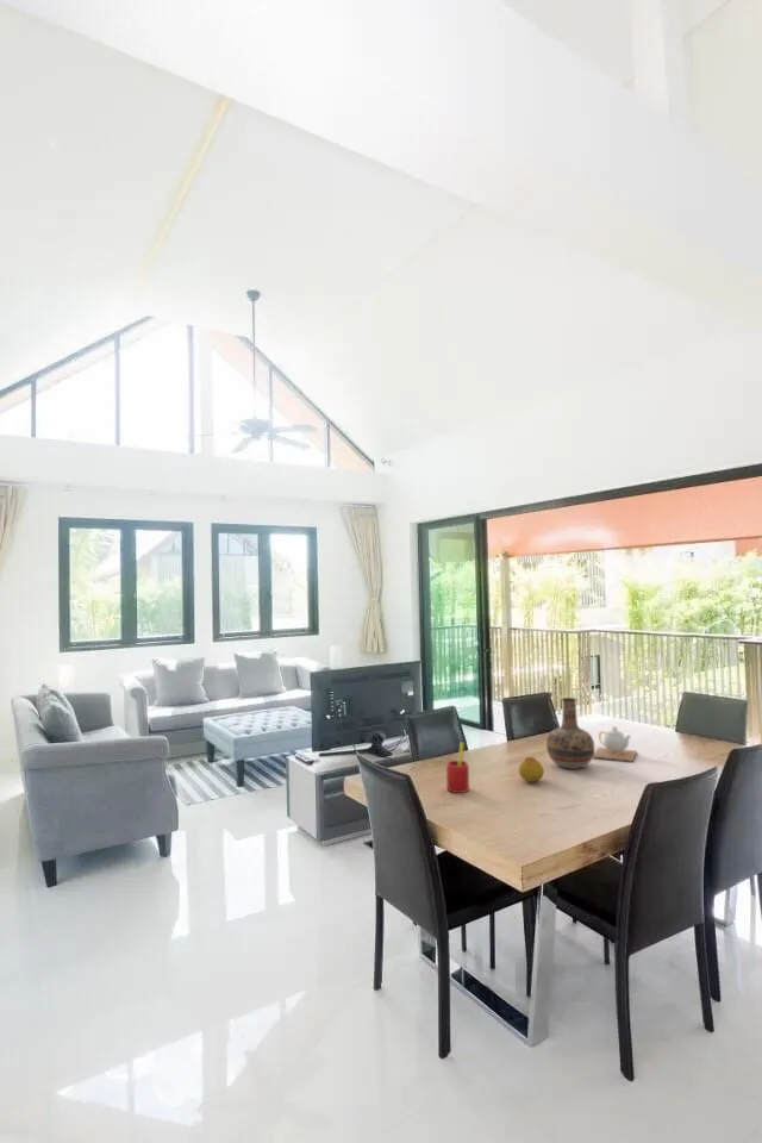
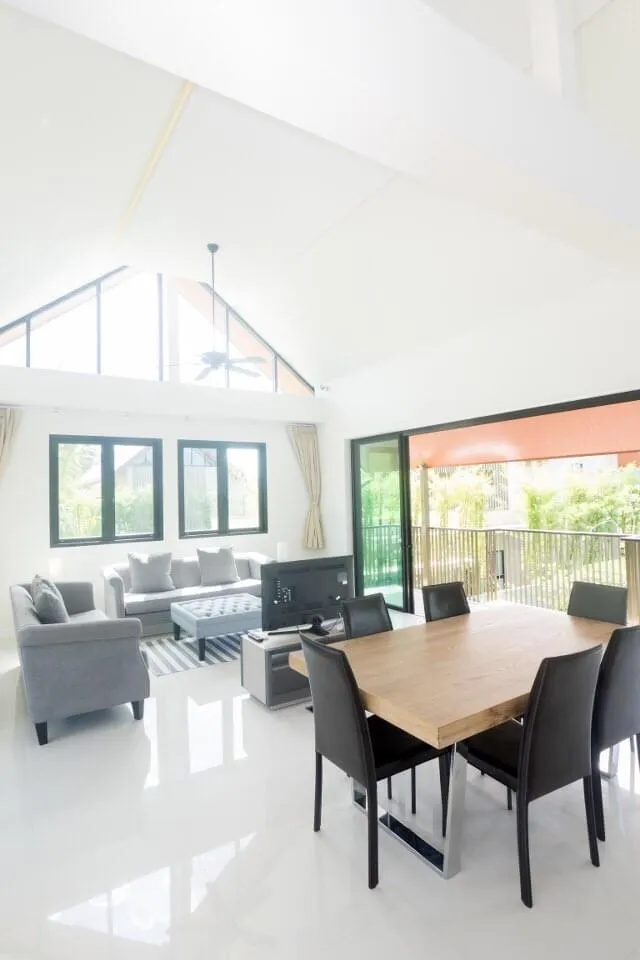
- vase [545,697,595,770]
- straw [445,741,470,794]
- teapot [593,725,638,763]
- fruit [518,756,545,783]
